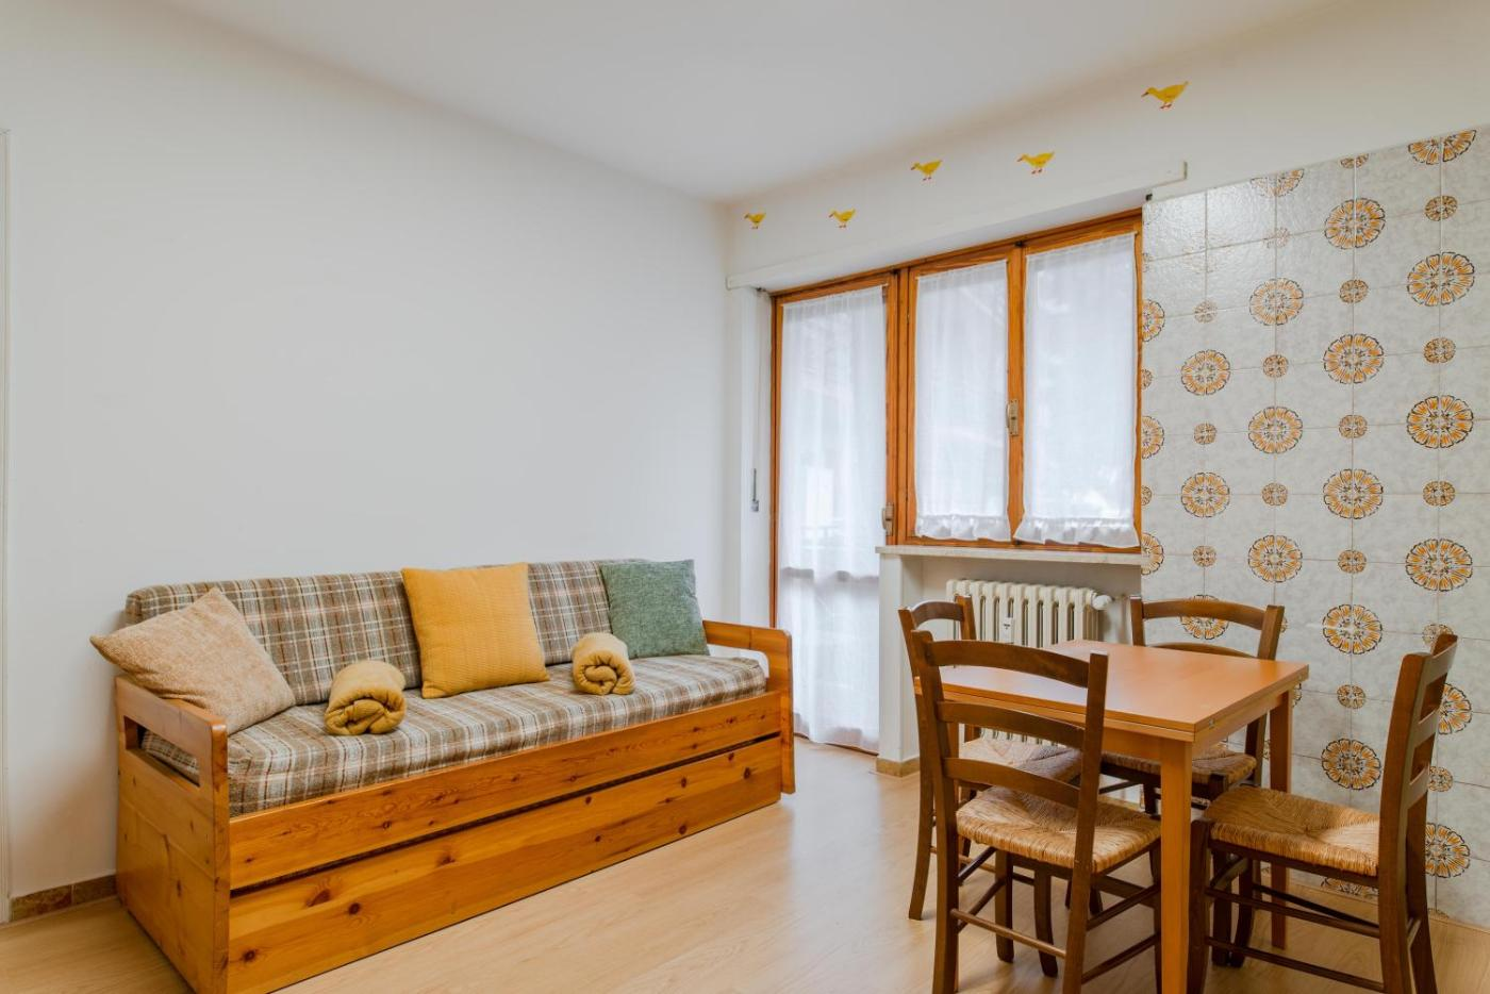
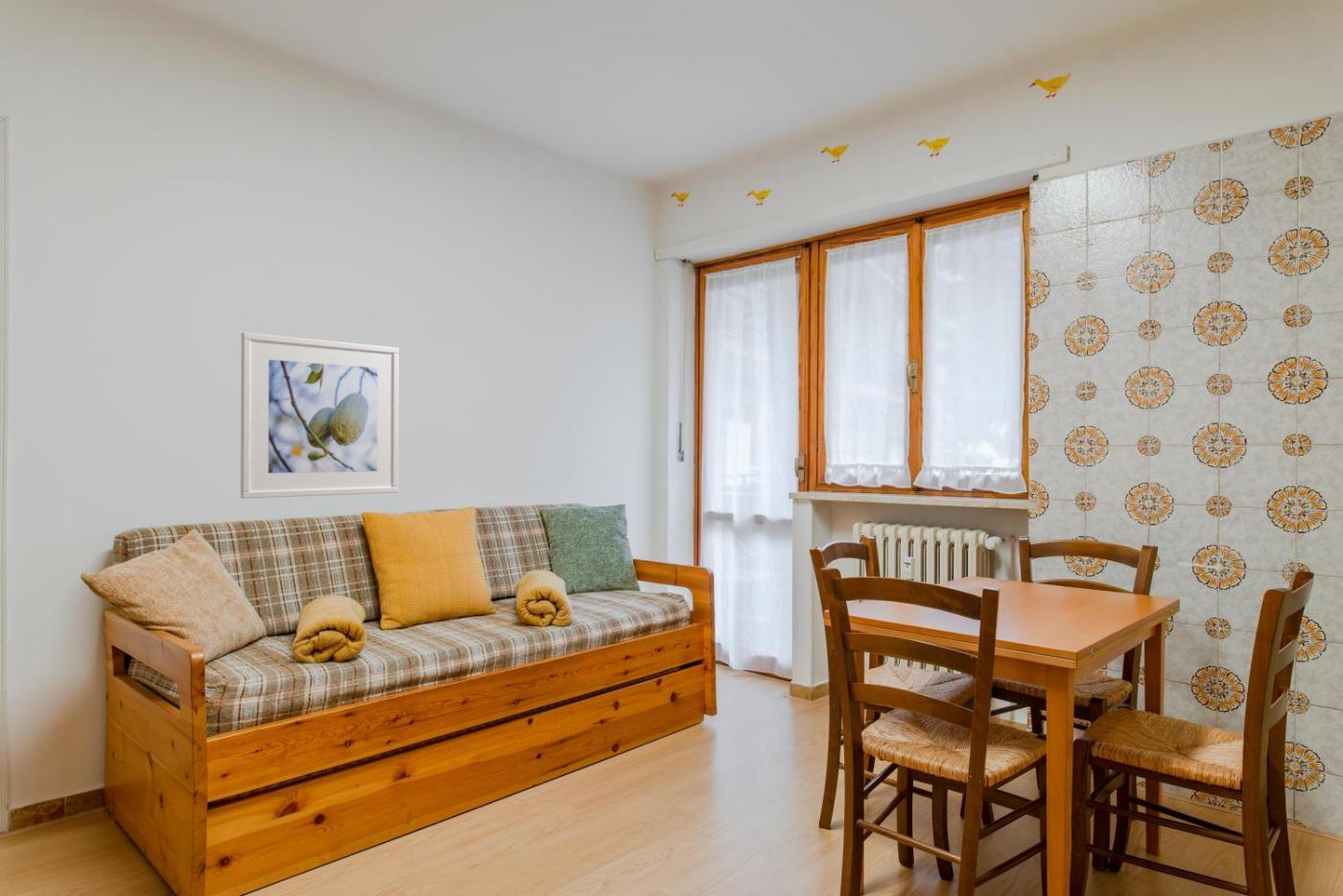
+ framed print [240,332,400,500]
